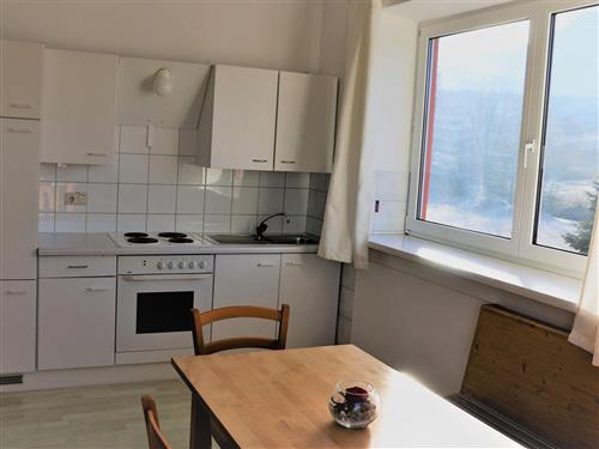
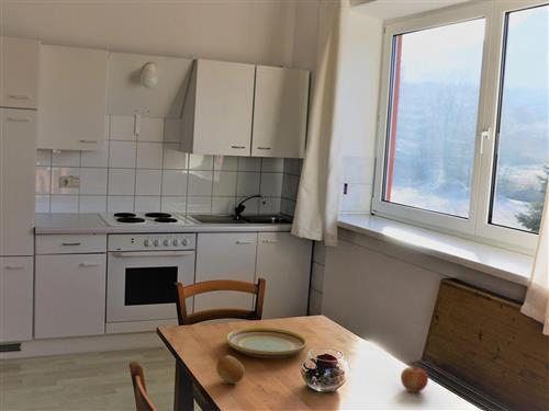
+ plate [225,327,309,358]
+ apple [400,363,429,393]
+ fruit [215,355,246,385]
